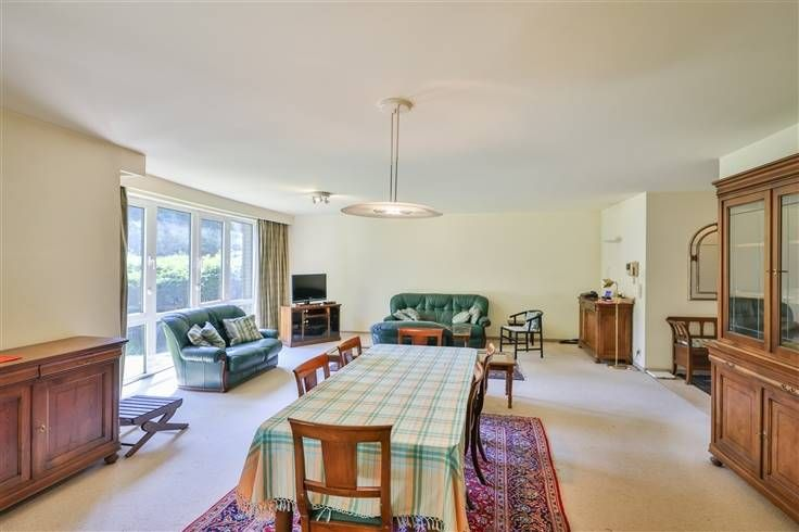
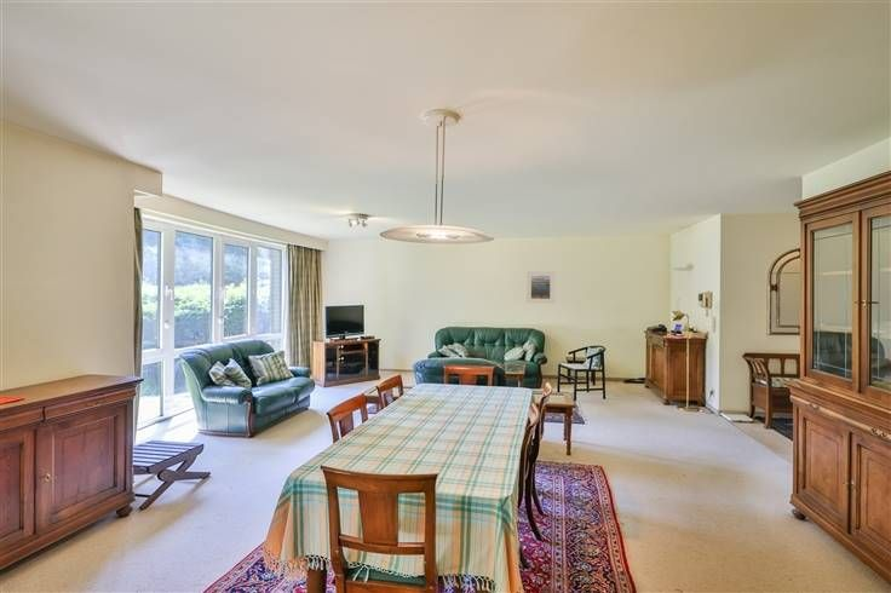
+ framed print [525,270,556,304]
